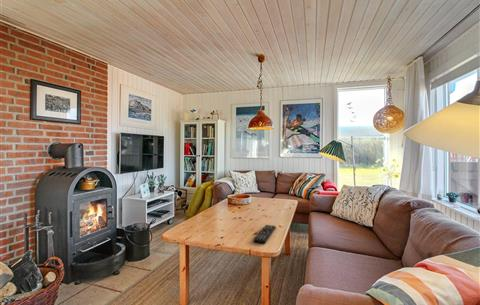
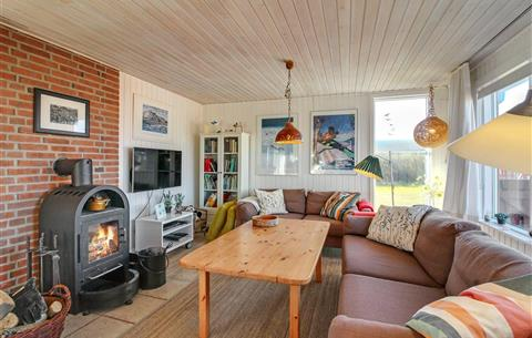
- remote control [252,224,277,244]
